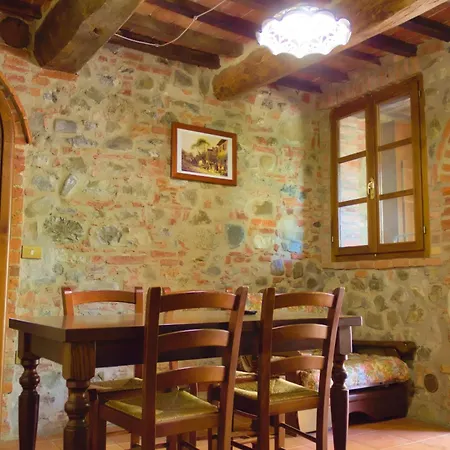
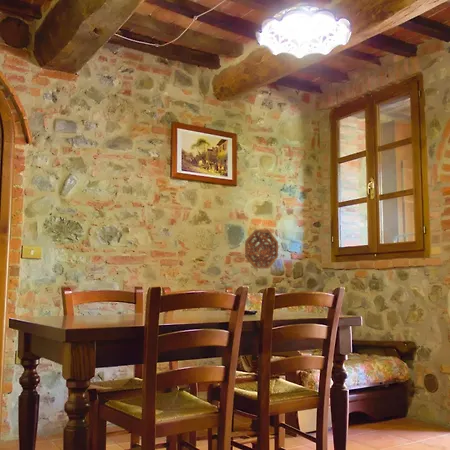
+ decorative platter [244,229,279,270]
